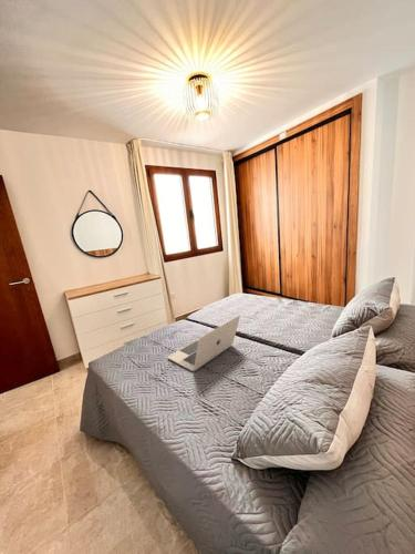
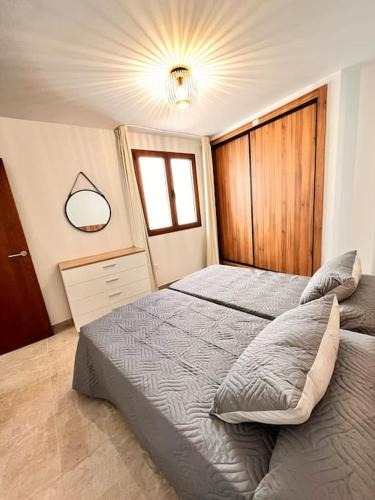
- laptop [166,315,241,372]
